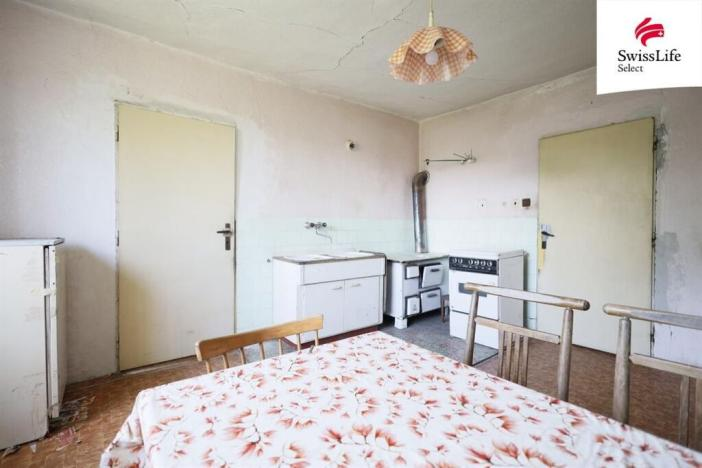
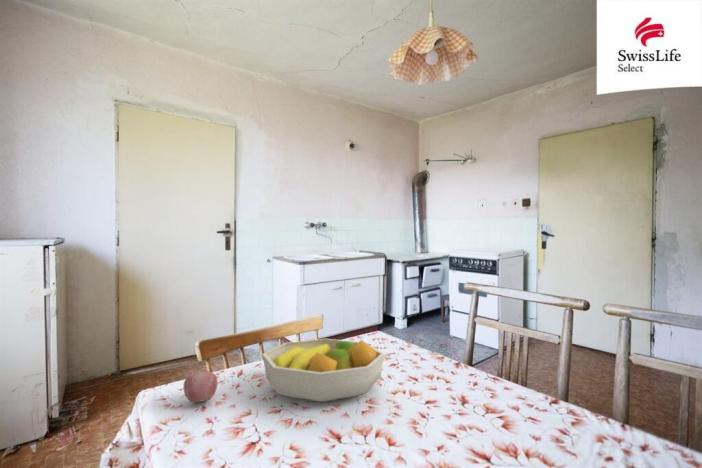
+ fruit bowl [261,338,385,403]
+ apple [182,370,218,404]
